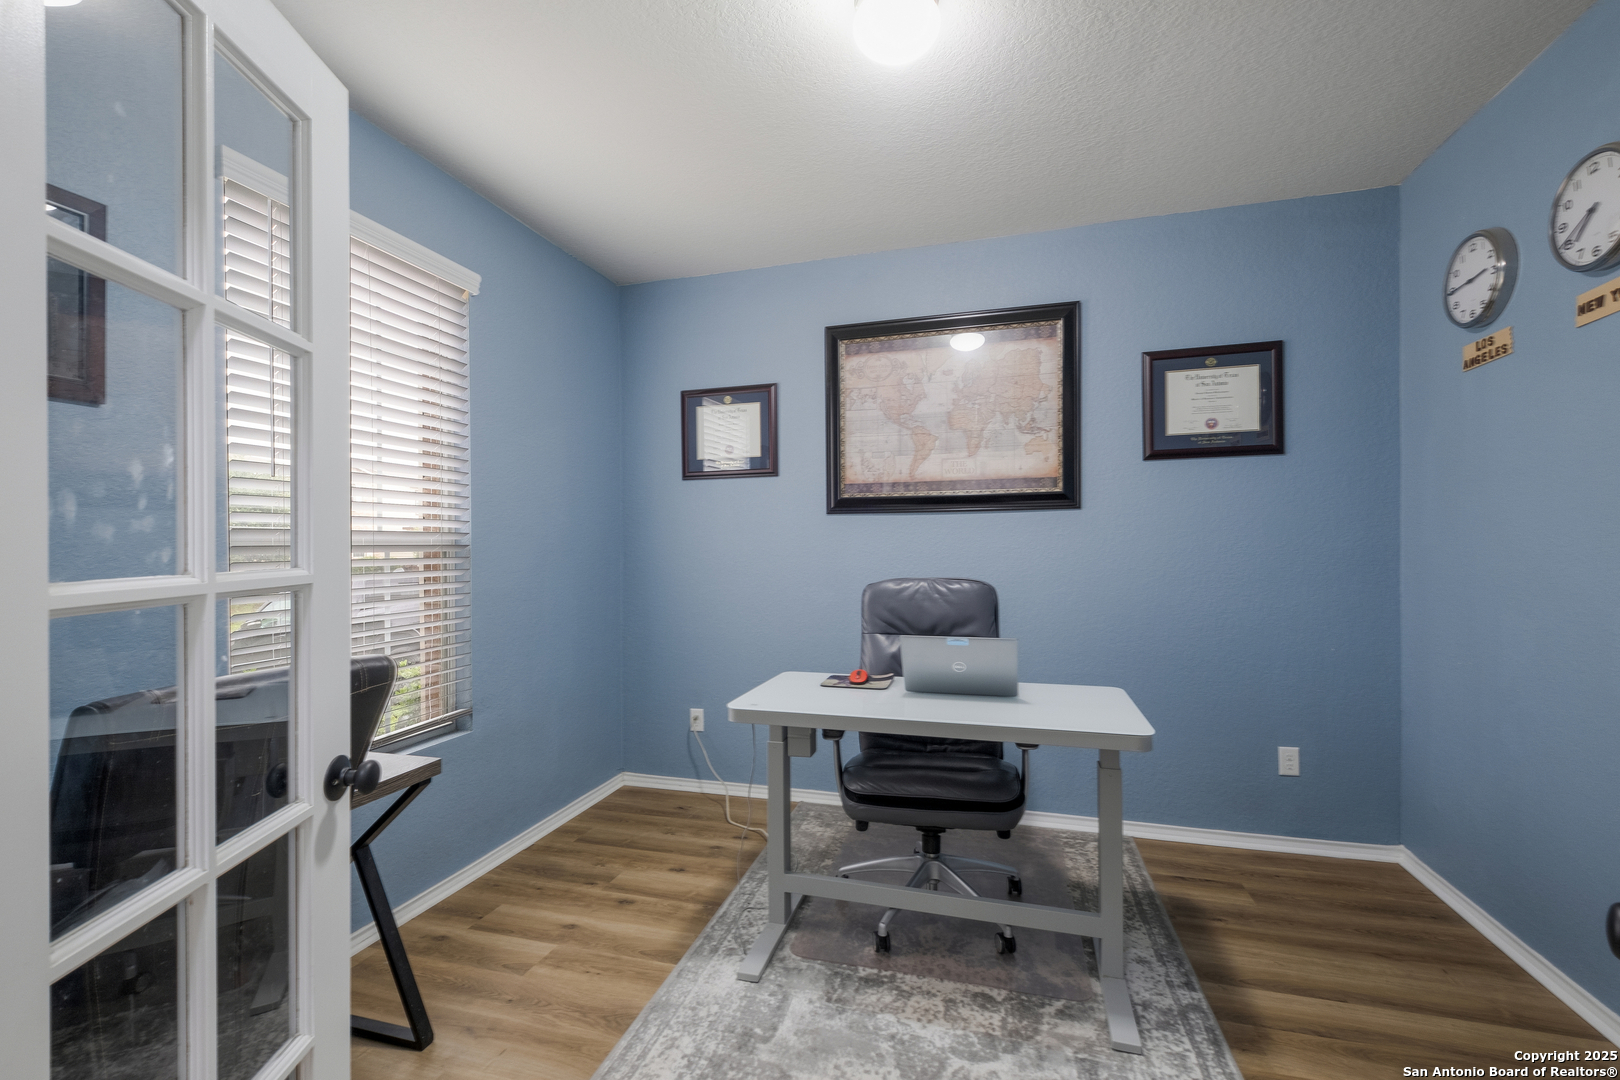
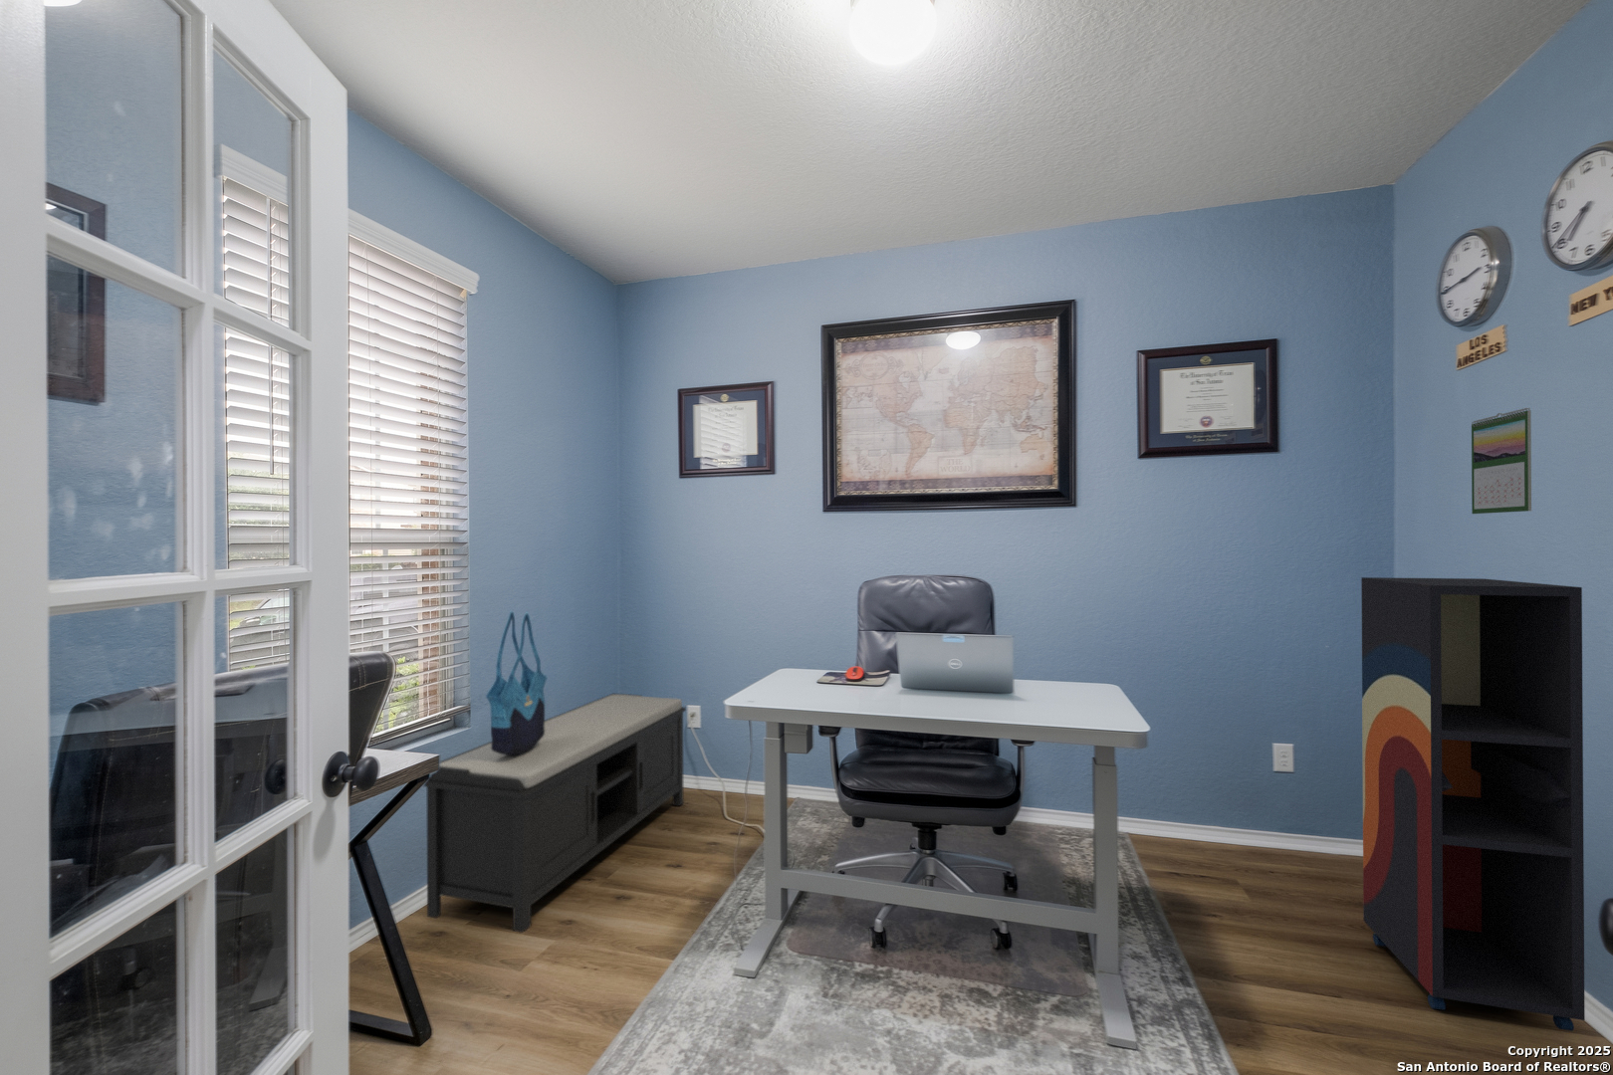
+ bench [422,692,686,933]
+ calendar [1470,407,1533,515]
+ shelving unit [1360,576,1587,1032]
+ tote bag [485,611,548,756]
